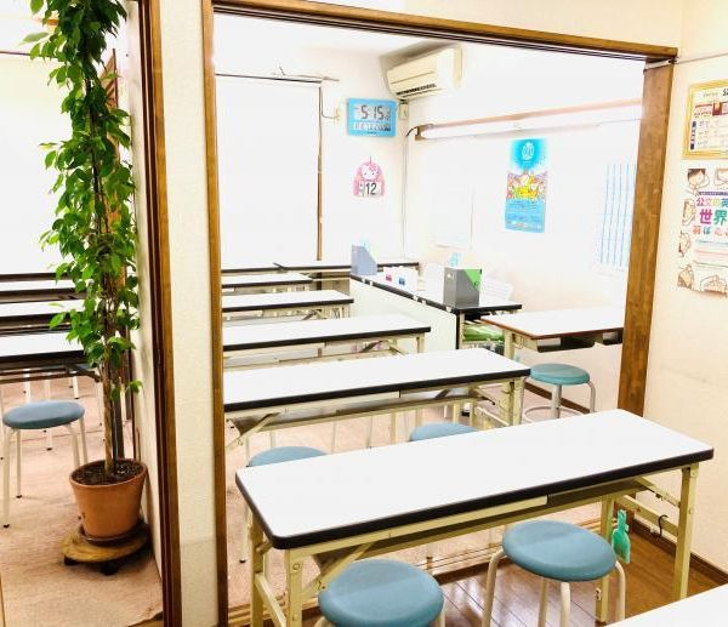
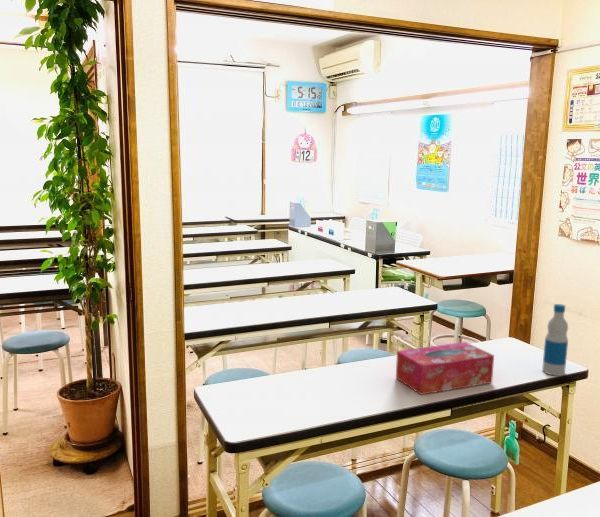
+ bottle [541,303,569,377]
+ tissue box [395,341,495,396]
